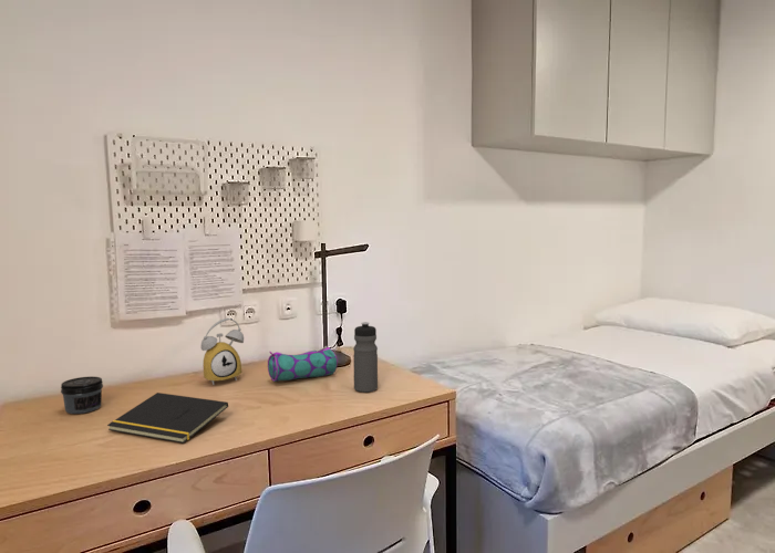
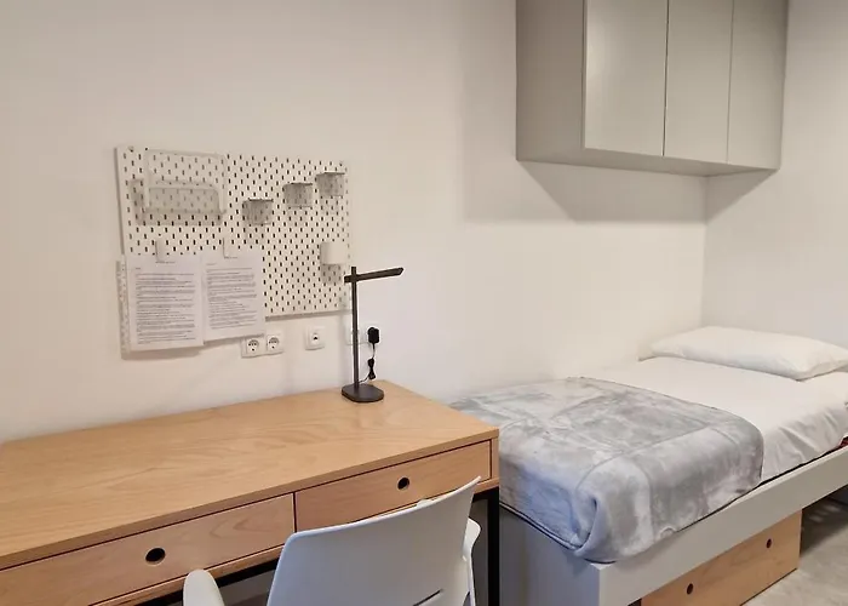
- jar [60,375,104,415]
- notepad [106,392,229,445]
- pencil case [267,345,339,383]
- alarm clock [200,317,245,386]
- water bottle [352,321,379,394]
